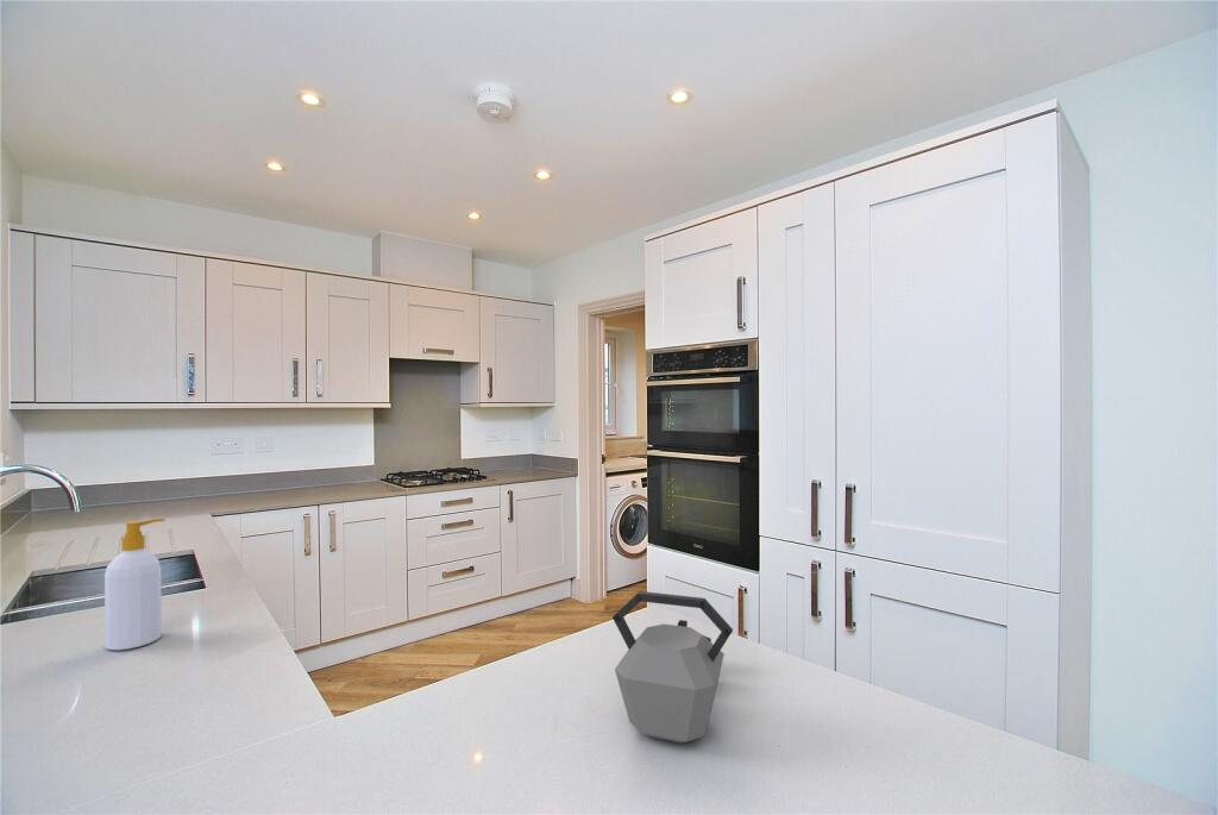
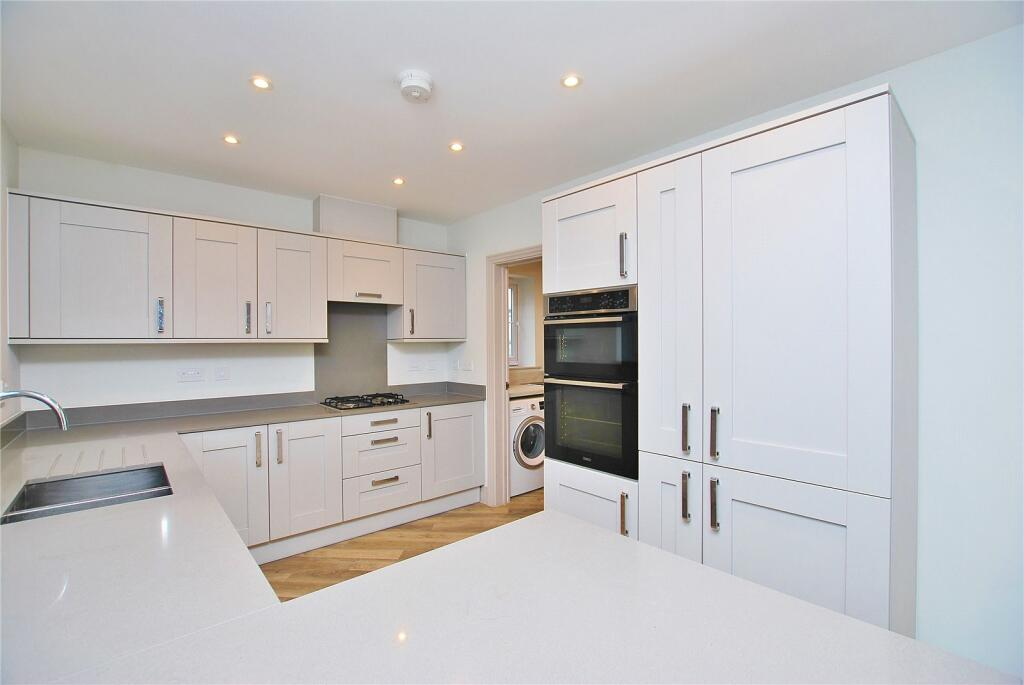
- kettle [611,590,734,745]
- soap bottle [103,518,167,651]
